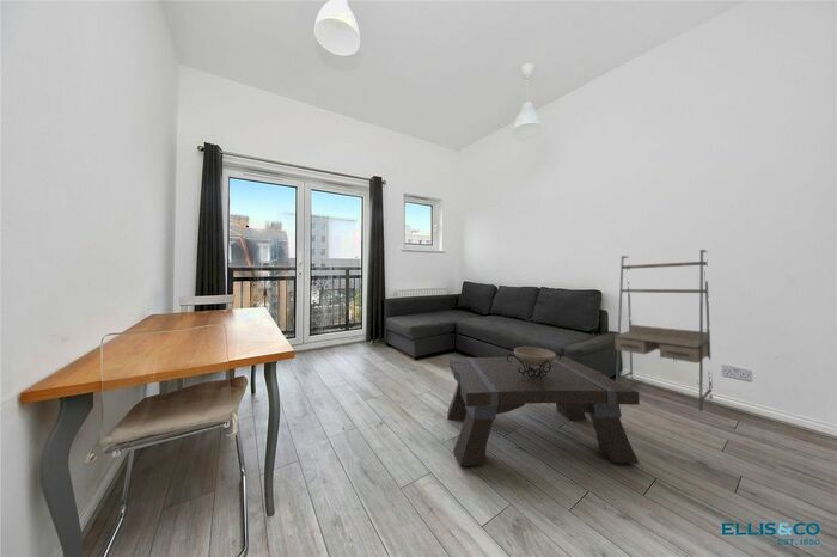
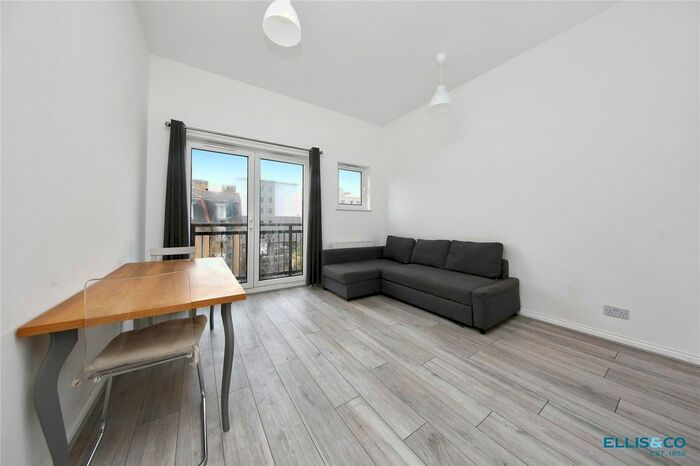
- shelving unit [613,249,714,412]
- decorative bowl [506,345,562,380]
- coffee table [446,355,641,467]
